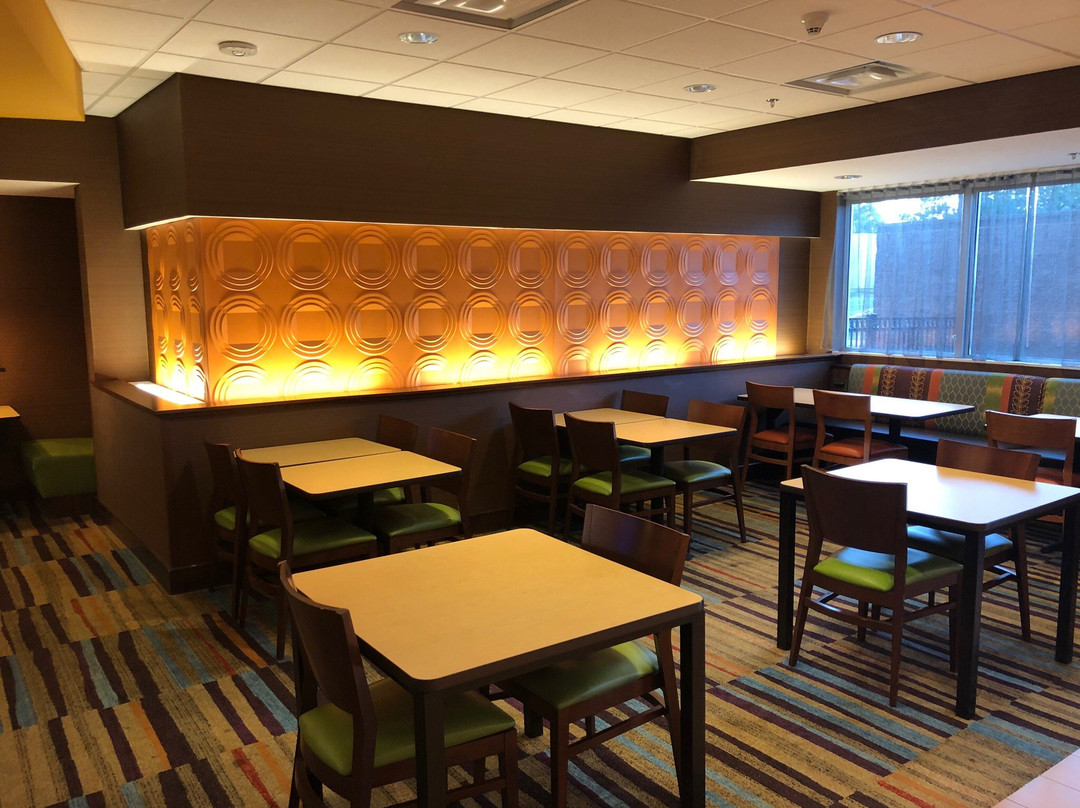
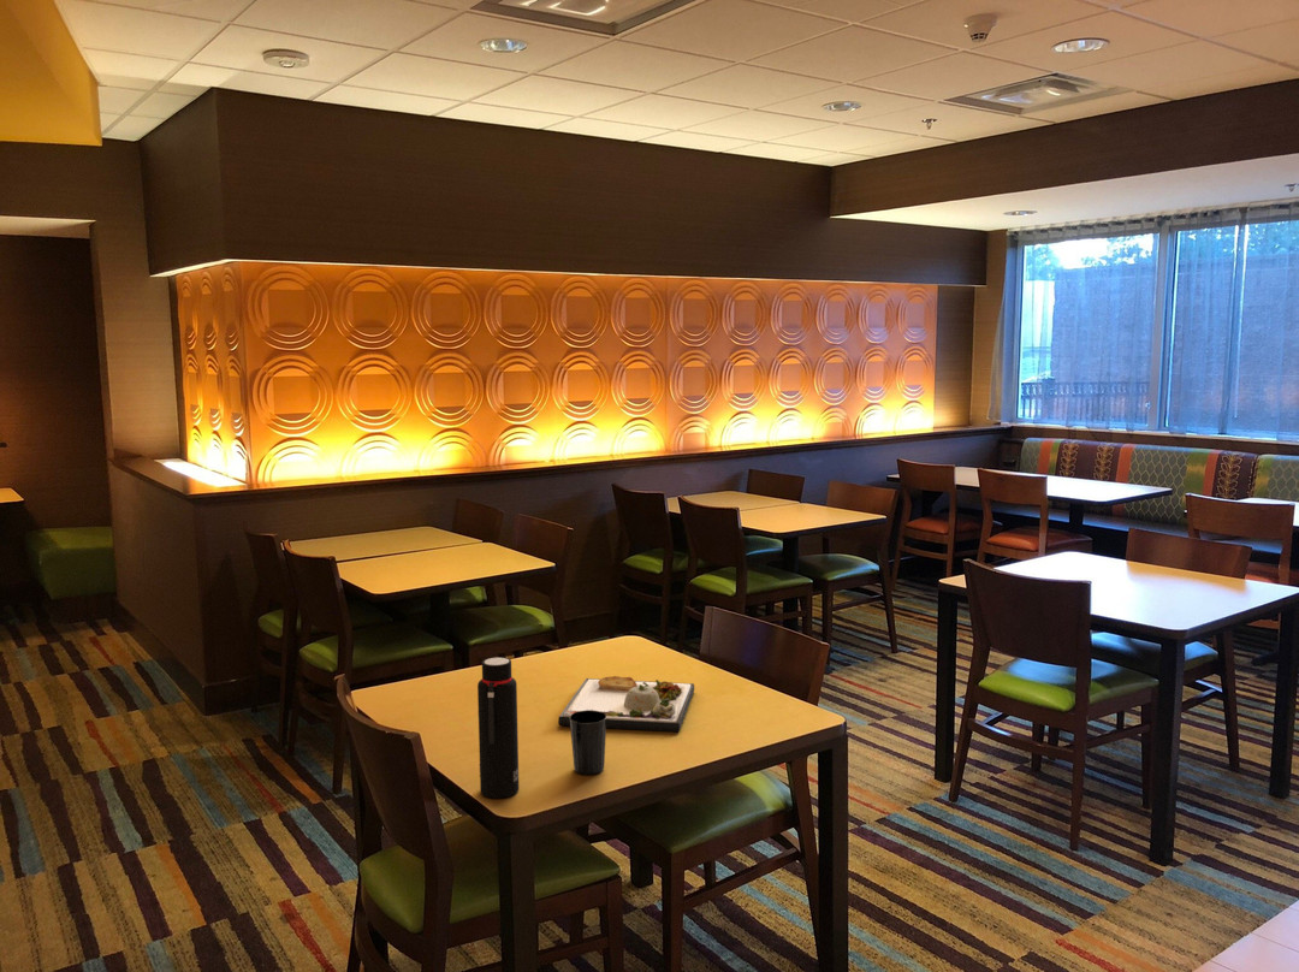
+ dinner plate [557,675,695,734]
+ cup [569,711,607,776]
+ water bottle [476,656,520,800]
